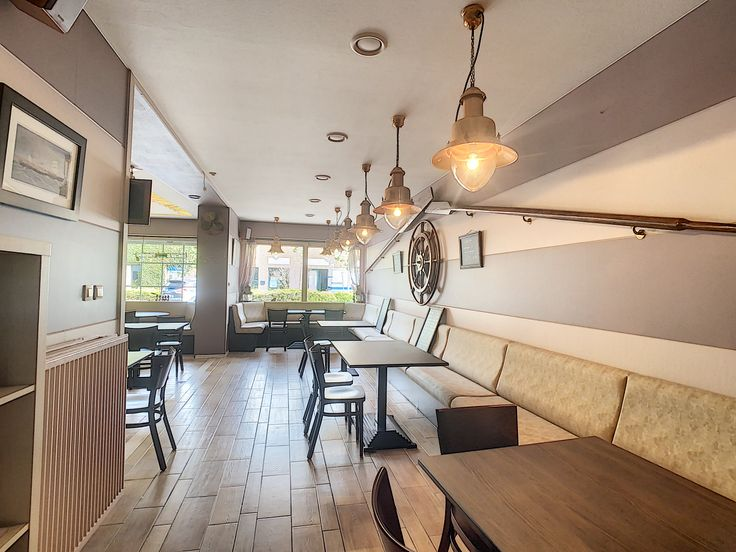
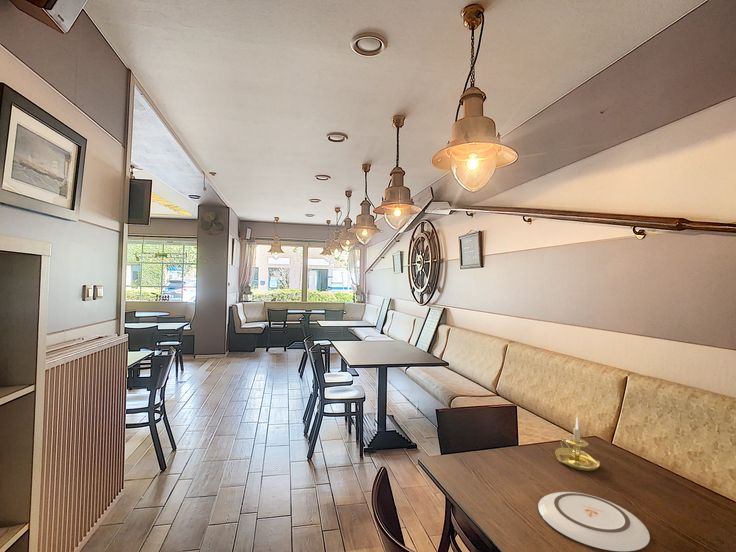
+ candle holder [554,416,601,472]
+ plate [537,491,651,552]
